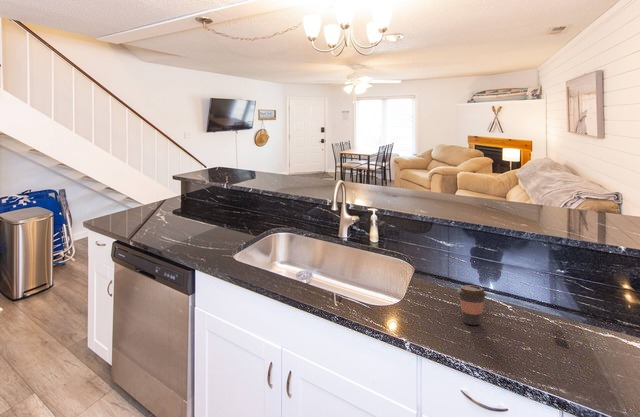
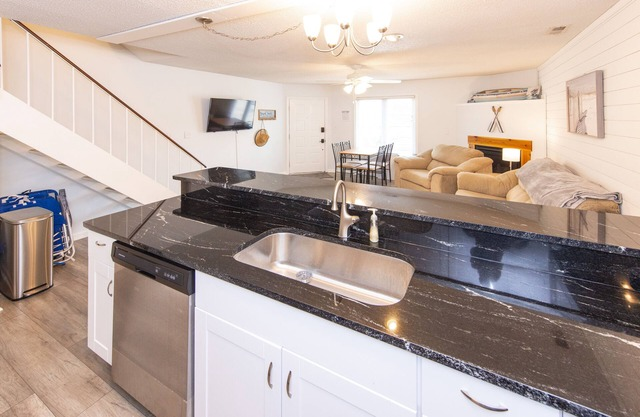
- coffee cup [456,284,488,326]
